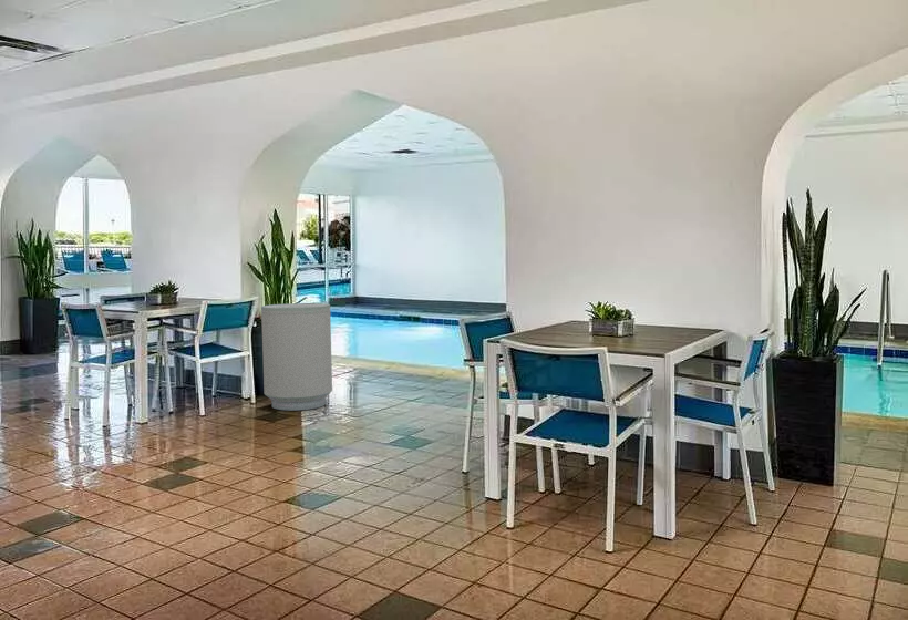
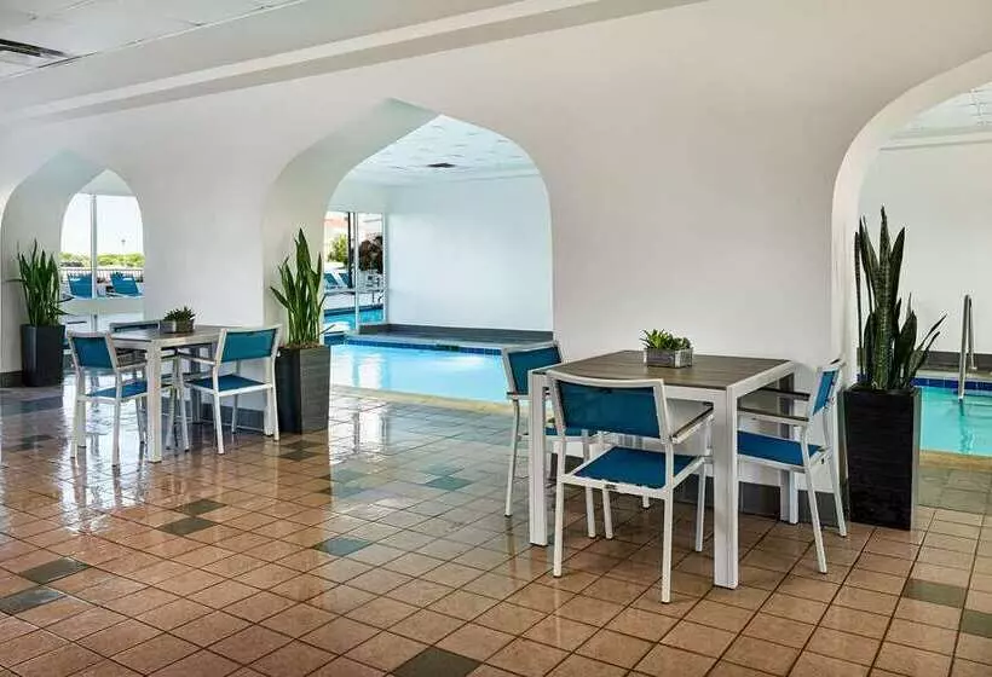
- trash can [260,302,333,412]
